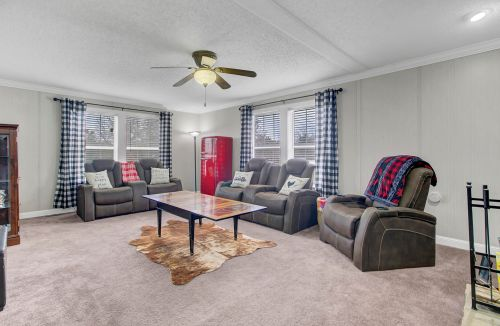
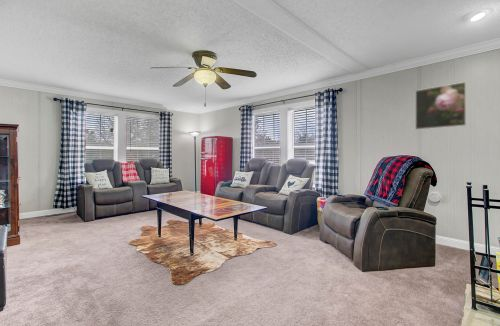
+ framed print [414,81,467,131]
